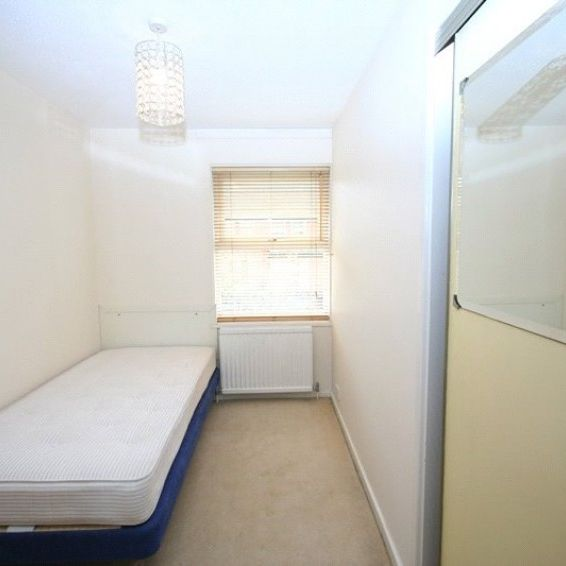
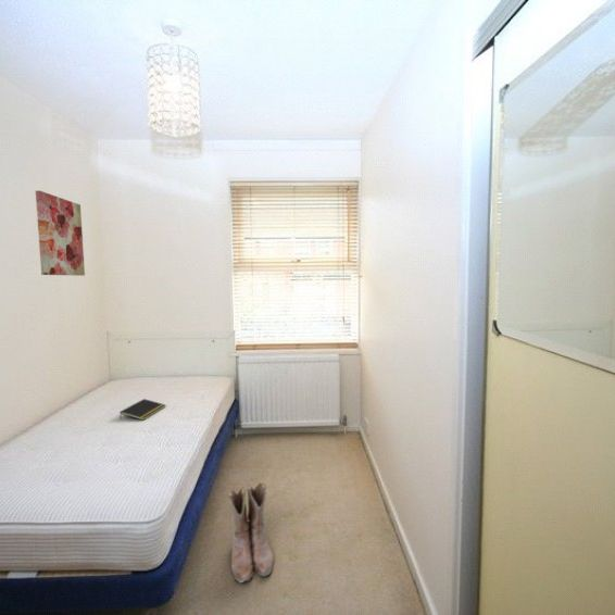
+ notepad [118,398,166,422]
+ boots [226,481,275,583]
+ wall art [35,190,86,277]
